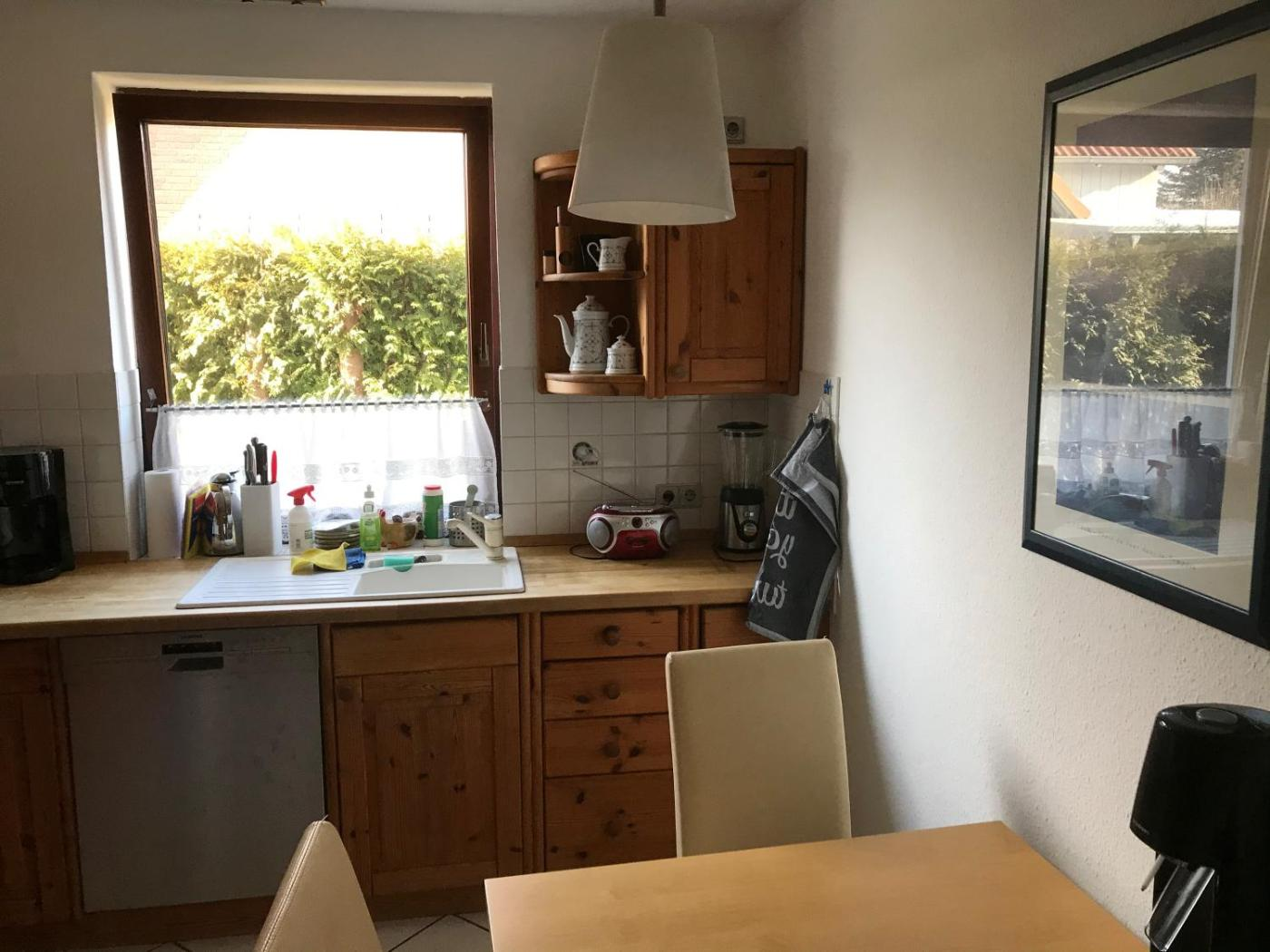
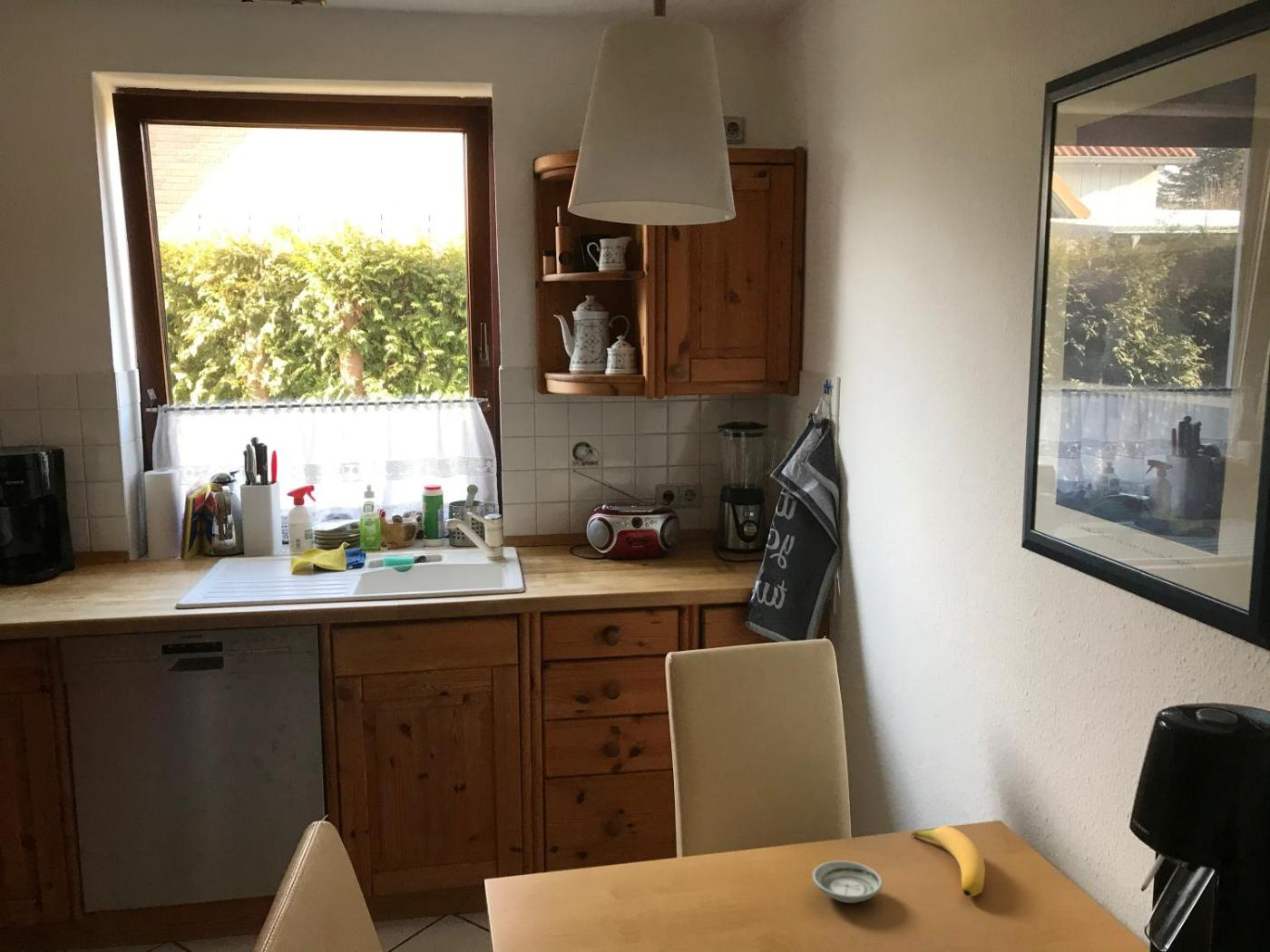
+ saucer [811,860,884,904]
+ banana [910,825,986,898]
